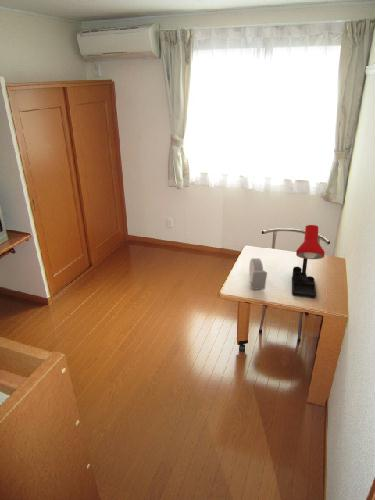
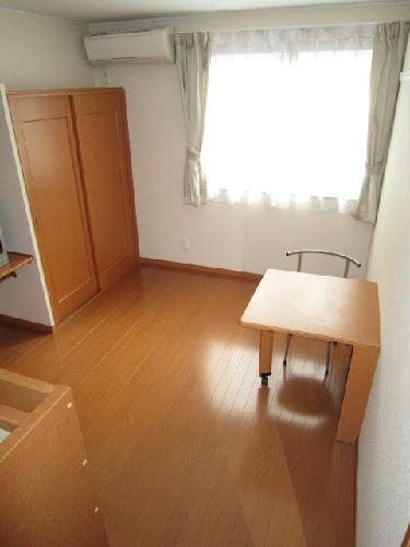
- alarm clock [248,257,268,291]
- desk lamp [291,224,326,299]
